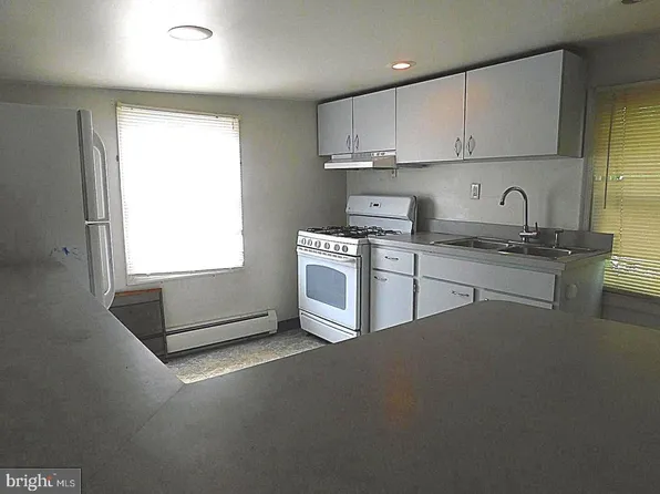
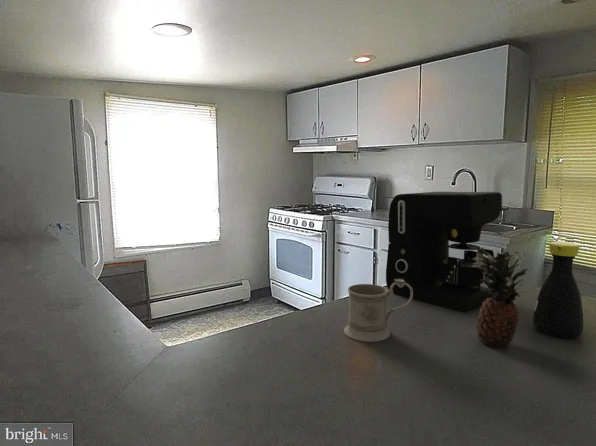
+ coffee maker [385,191,503,313]
+ bottle [532,241,584,339]
+ mug [343,279,413,343]
+ fruit [472,249,529,349]
